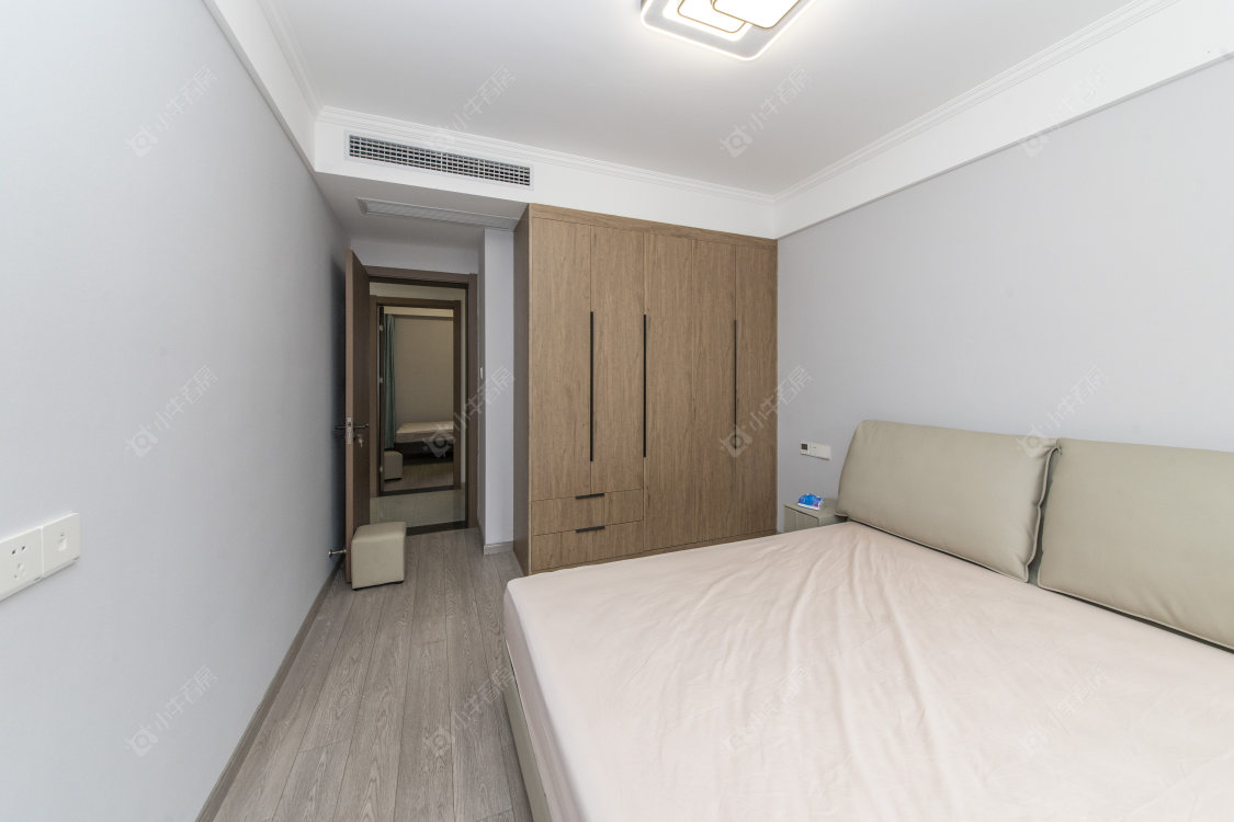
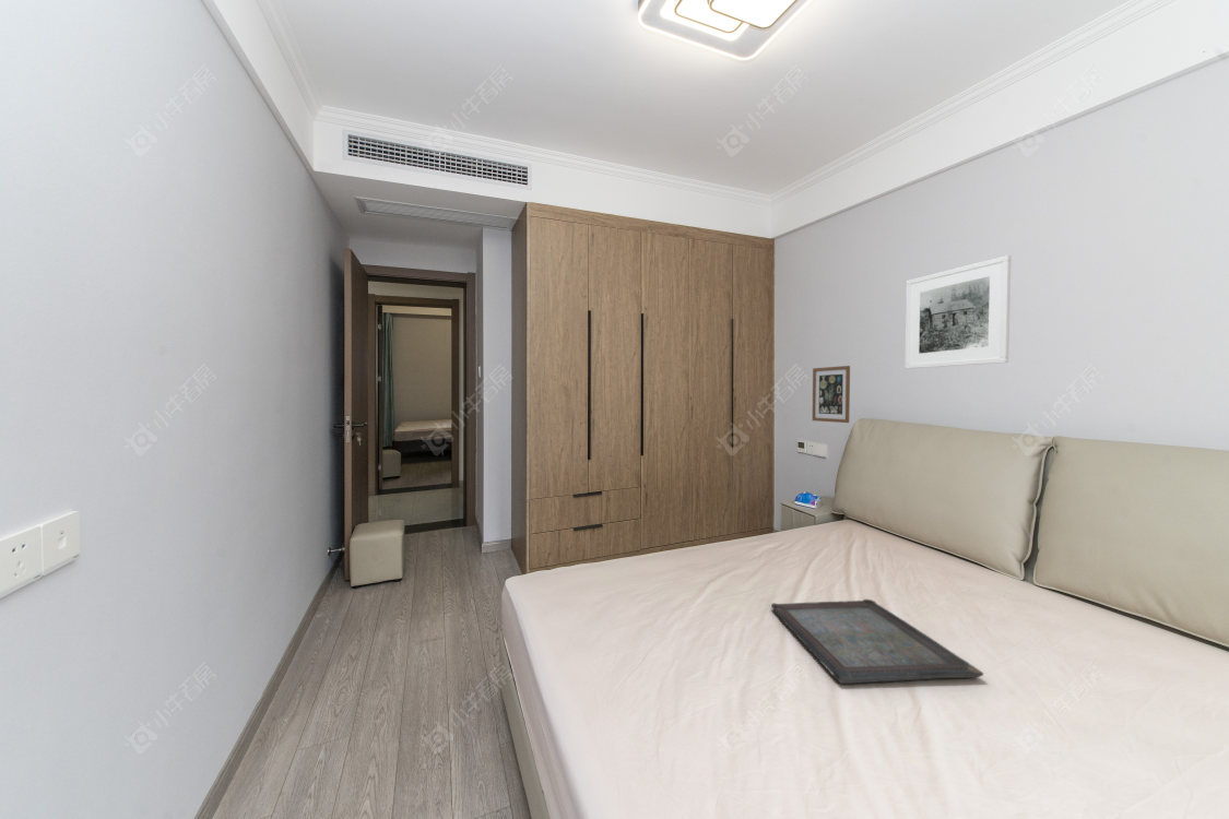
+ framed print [903,254,1012,370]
+ serving tray [770,598,984,685]
+ wall art [812,365,851,424]
